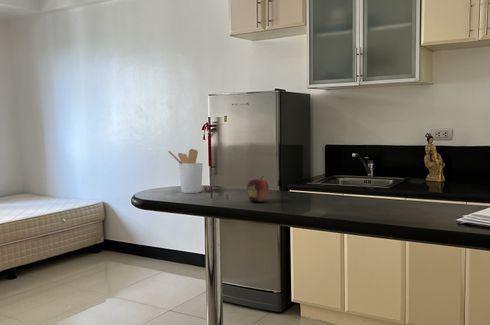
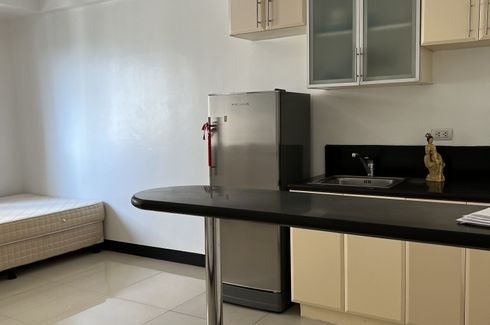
- fruit [246,175,270,203]
- utensil holder [167,148,203,194]
